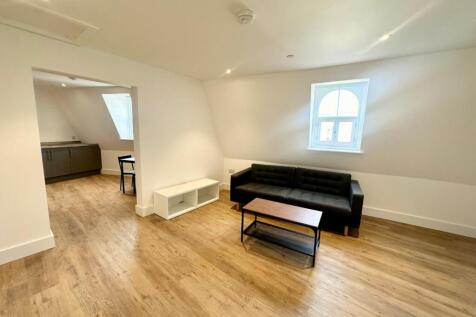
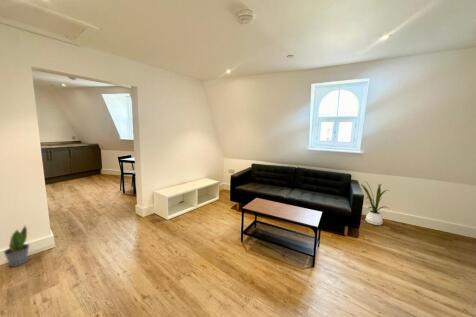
+ house plant [360,182,389,226]
+ potted plant [3,225,30,268]
